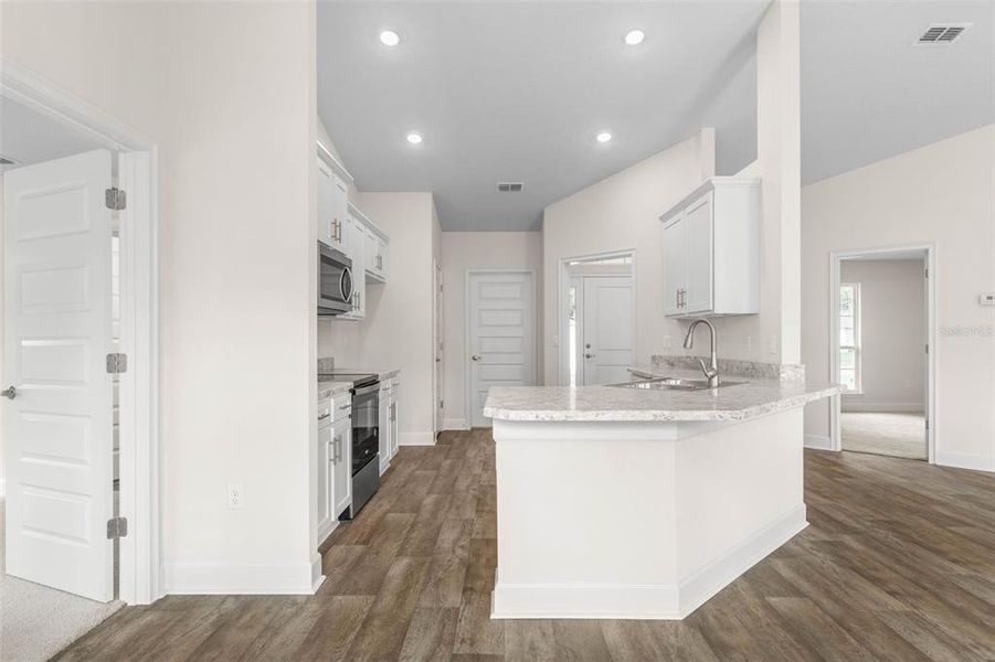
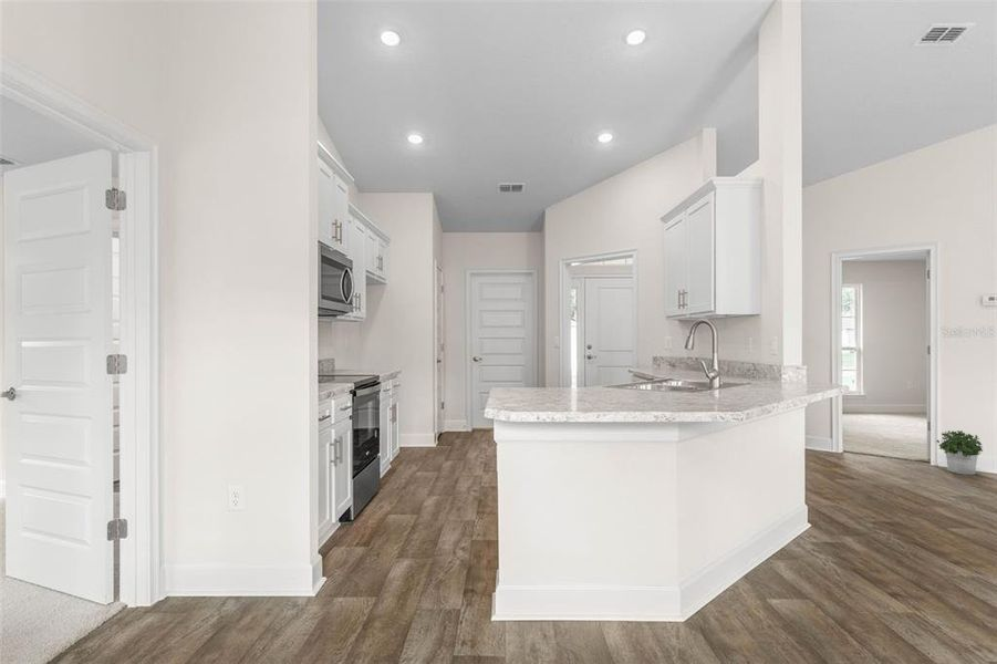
+ potted plant [935,429,984,476]
